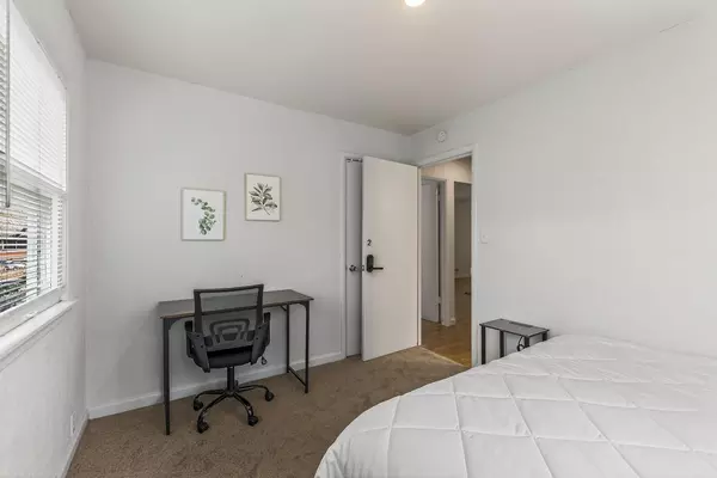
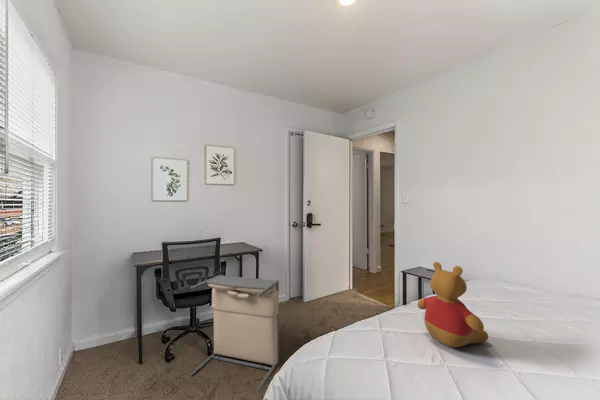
+ laundry hamper [190,274,280,392]
+ teddy bear [417,261,489,348]
